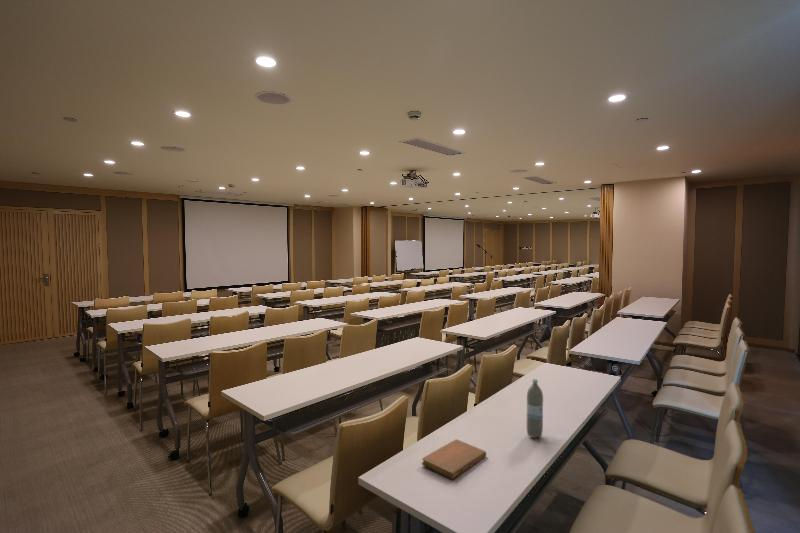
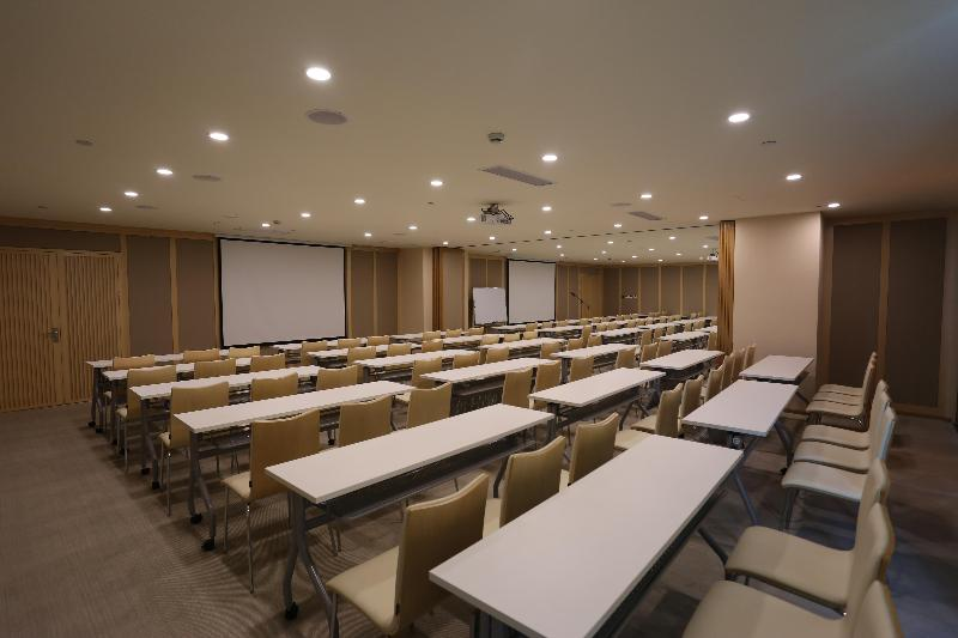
- water bottle [526,378,544,439]
- notebook [421,438,487,480]
